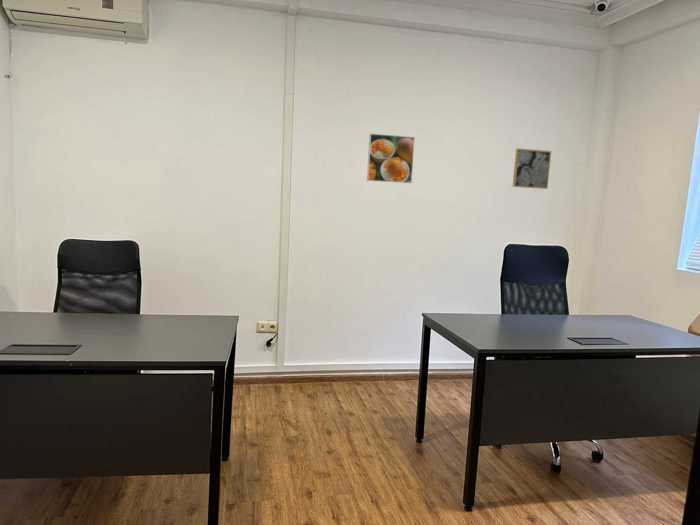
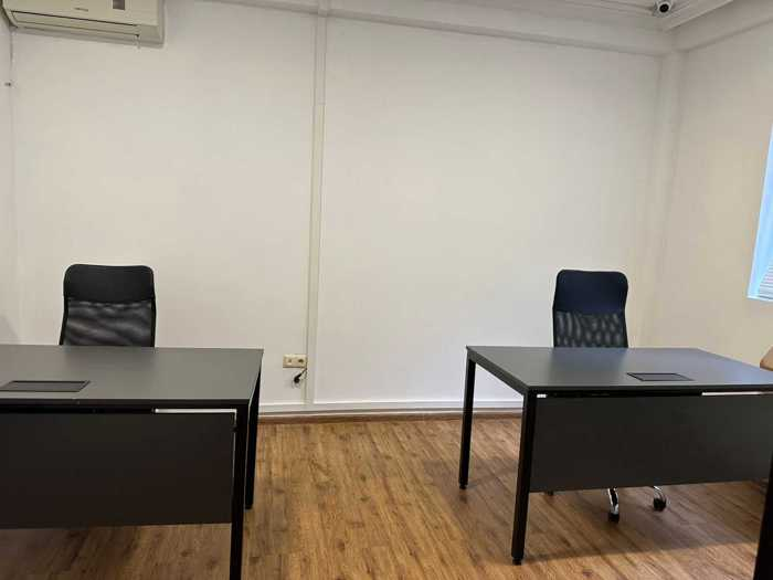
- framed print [366,133,416,184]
- wall art [512,147,552,190]
